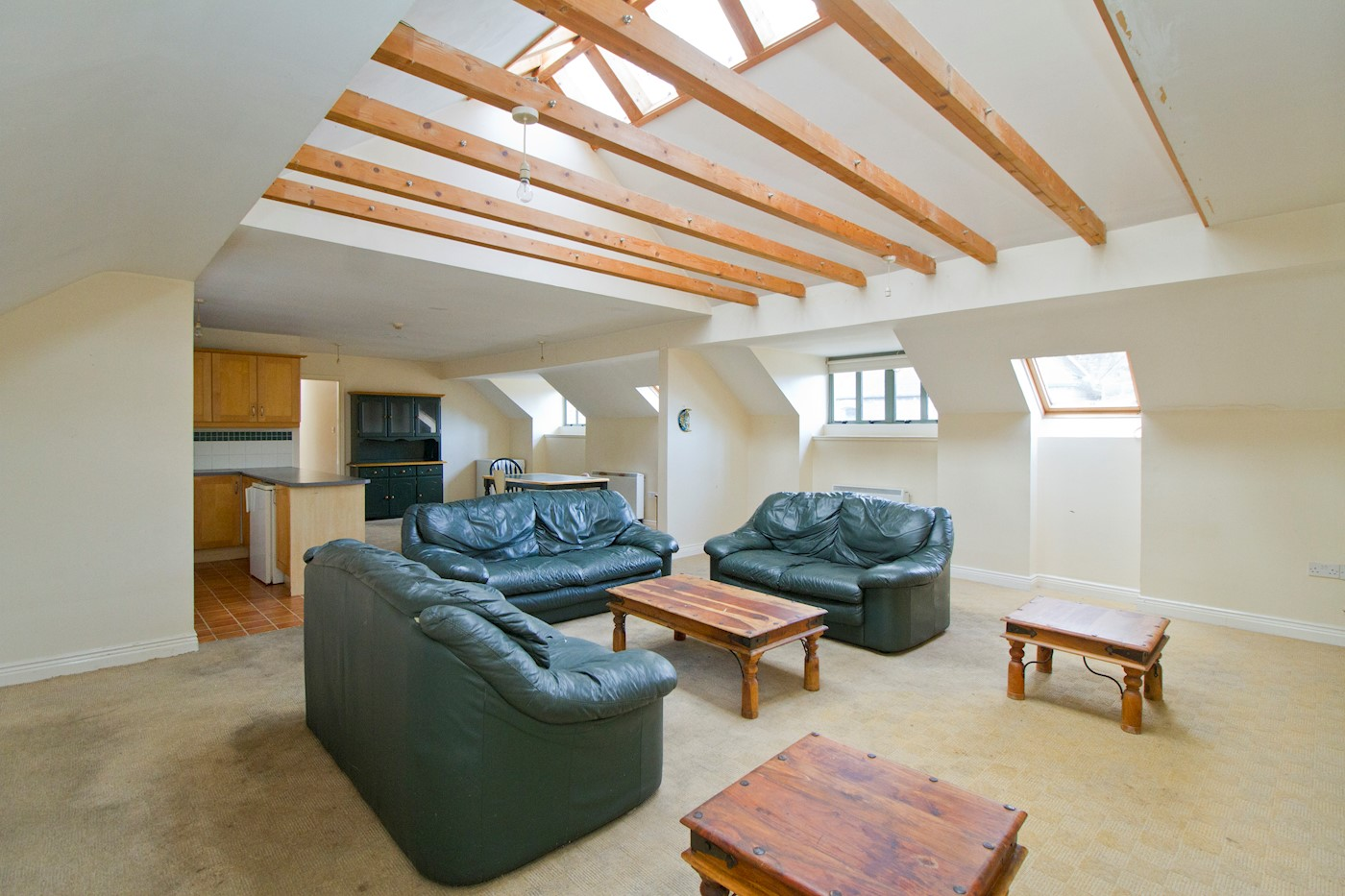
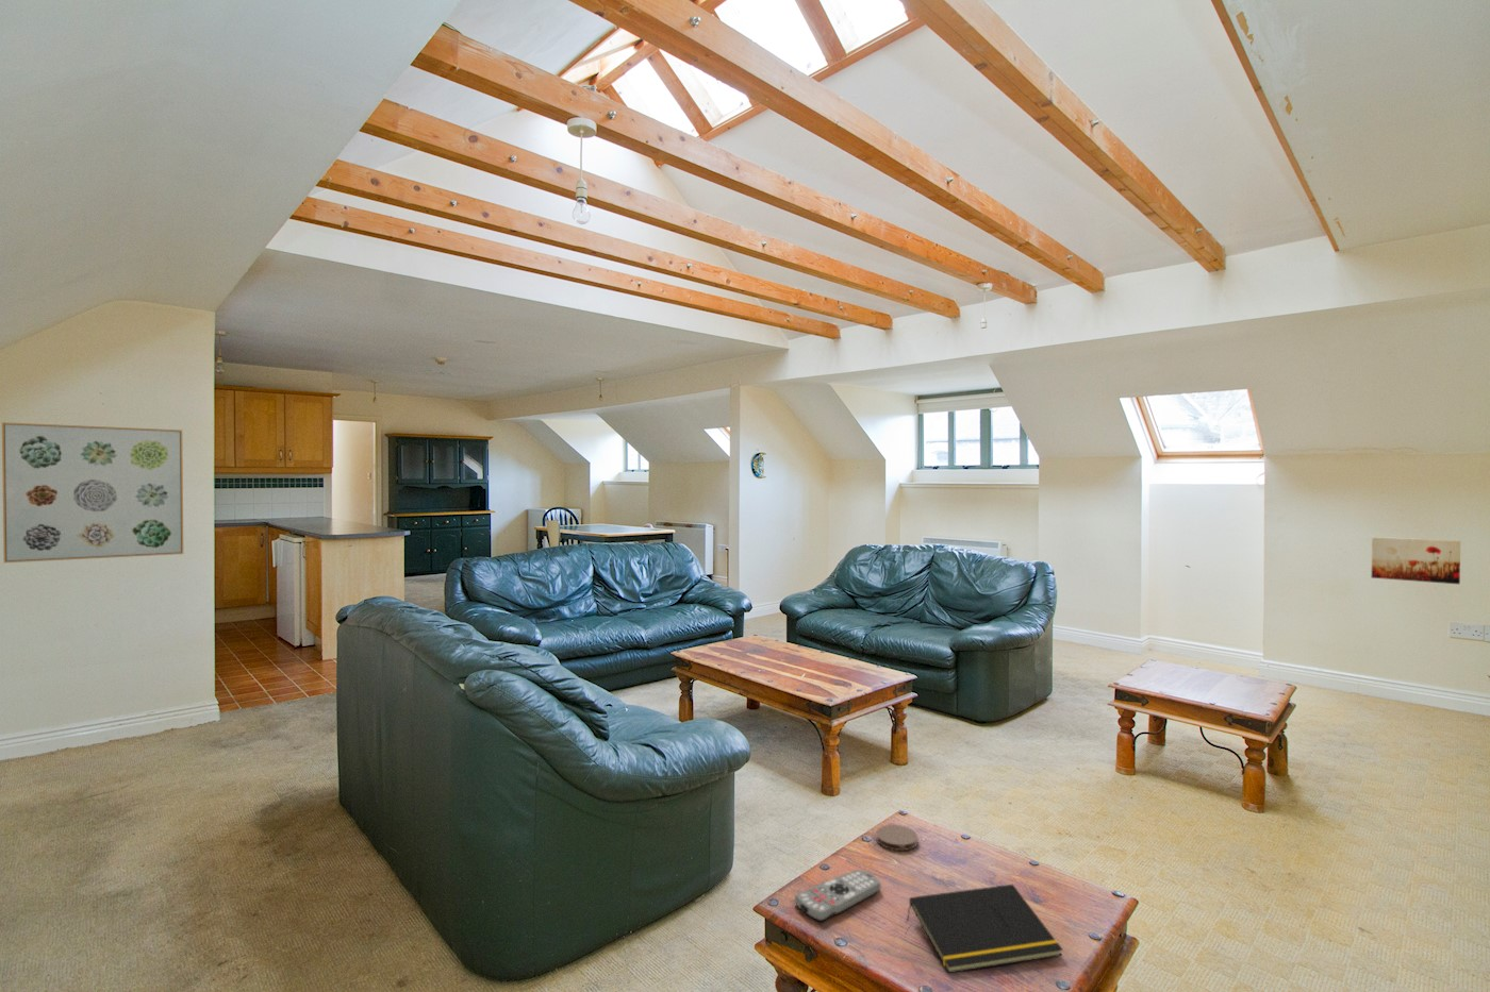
+ wall art [1370,536,1461,585]
+ remote control [794,869,882,922]
+ notepad [906,884,1063,974]
+ coaster [875,824,918,851]
+ wall art [1,421,184,564]
